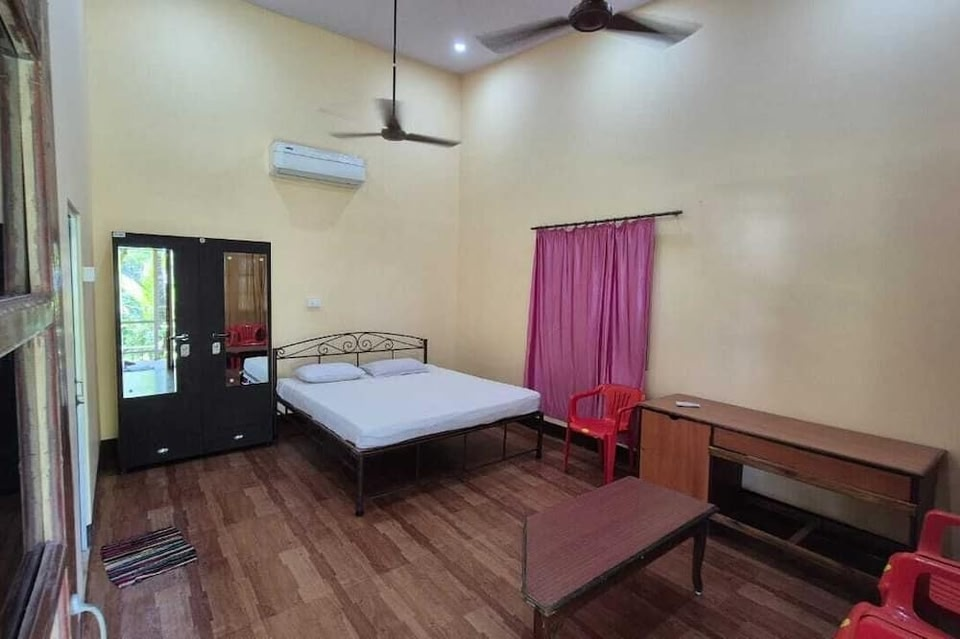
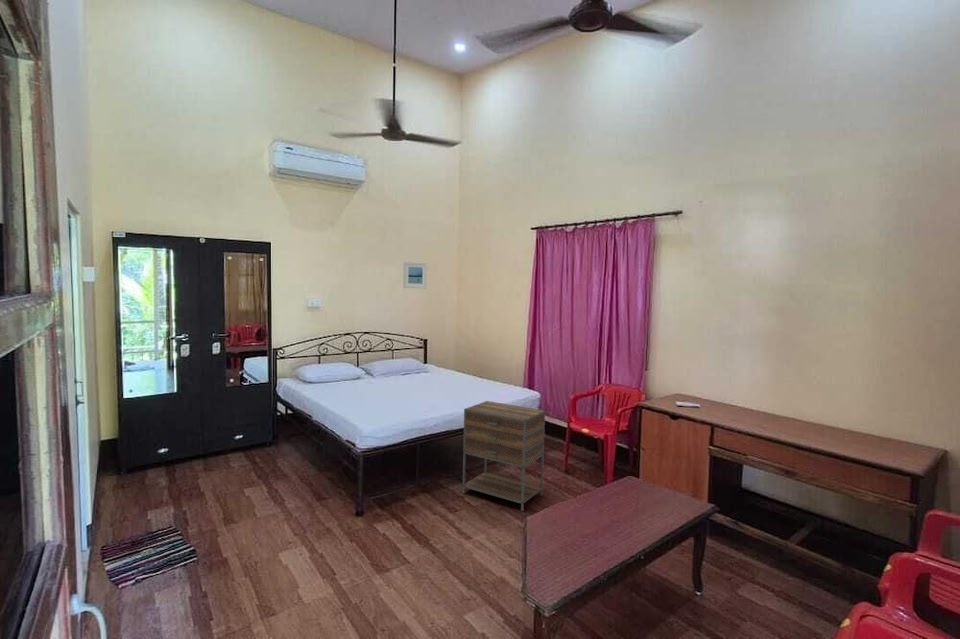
+ nightstand [461,400,546,512]
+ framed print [403,261,428,289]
